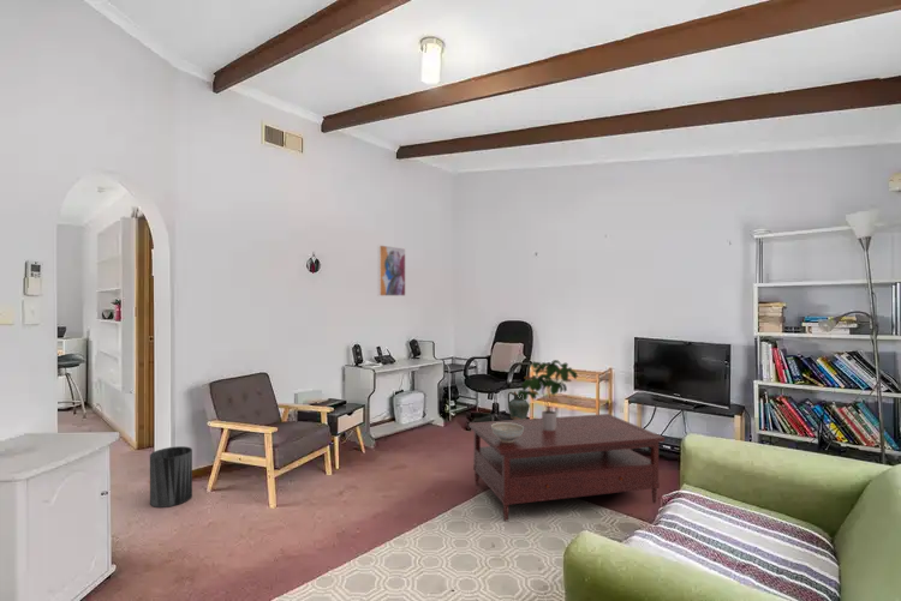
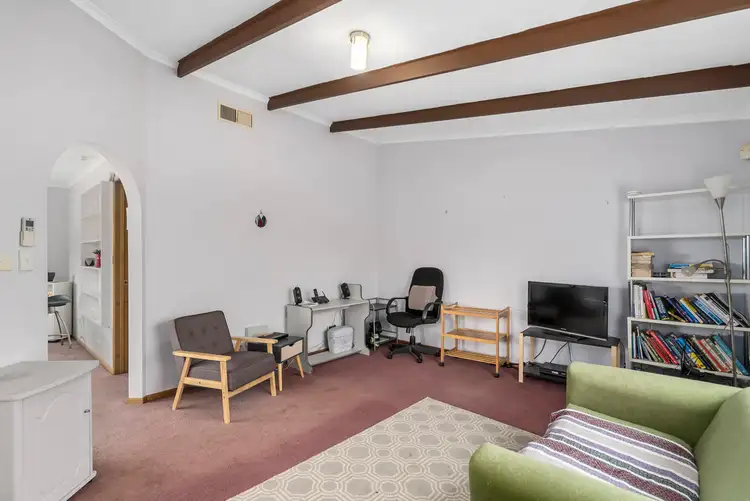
- decorative bowl [491,422,524,443]
- potted plant [517,359,578,431]
- ceramic jug [507,390,531,420]
- wall art [376,244,407,298]
- trash can [149,445,193,509]
- coffee table [467,413,667,522]
